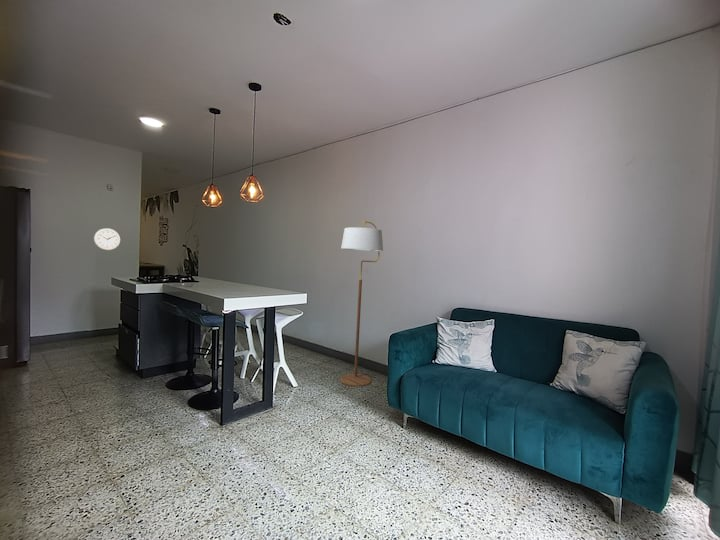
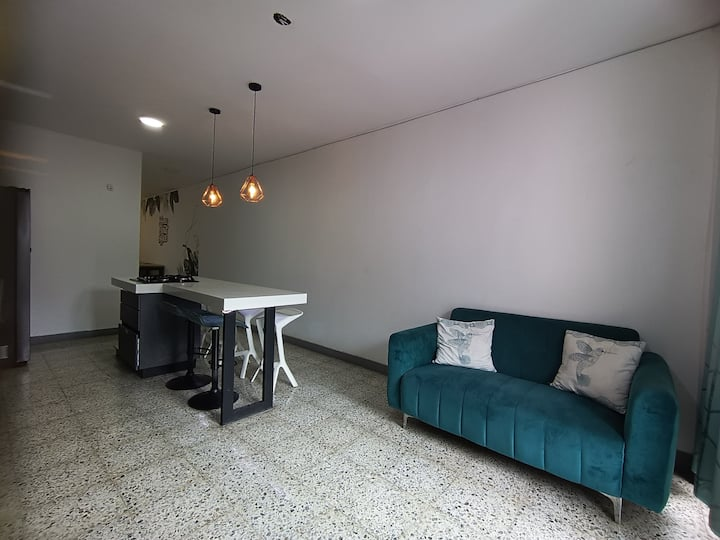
- floor lamp [339,220,384,387]
- wall clock [93,227,121,251]
